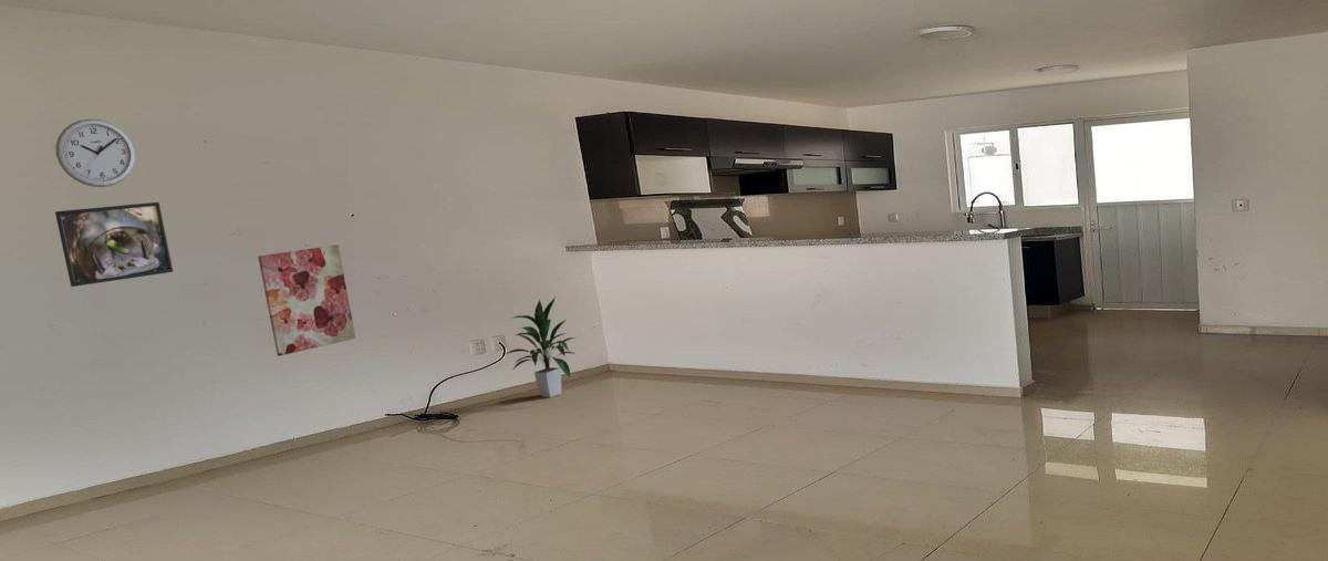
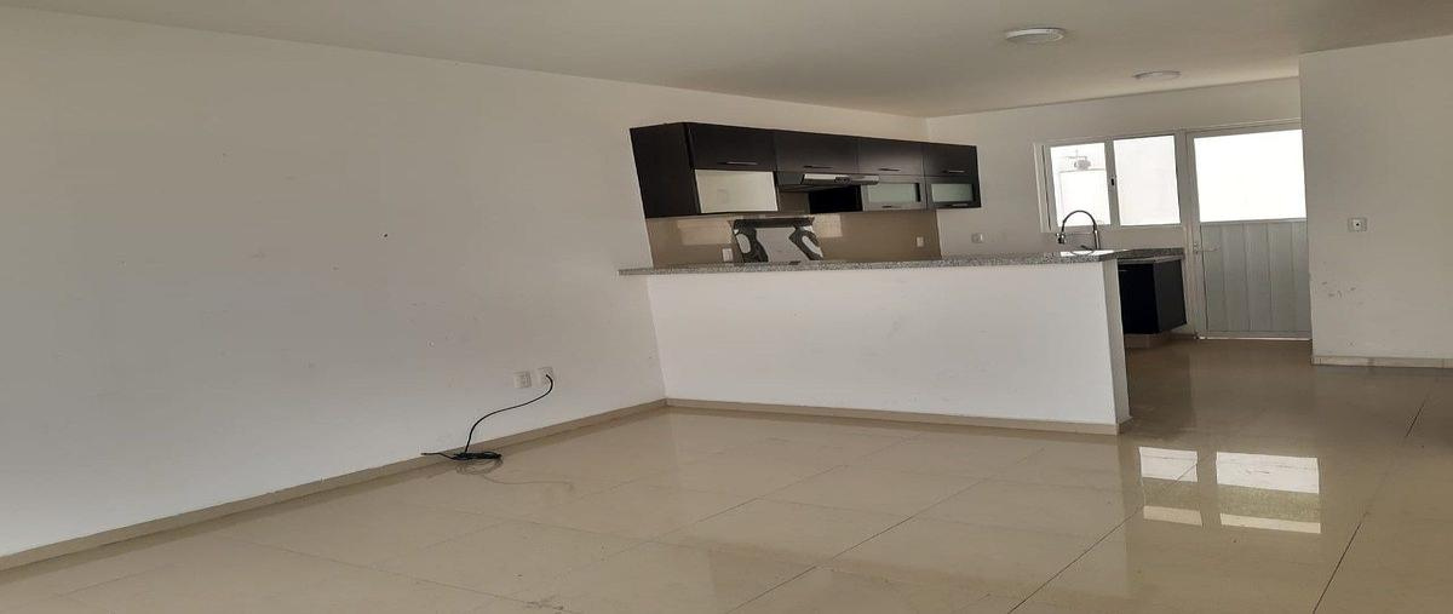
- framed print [54,201,174,288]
- wall clock [54,117,137,188]
- indoor plant [502,295,577,398]
- wall art [257,243,356,357]
